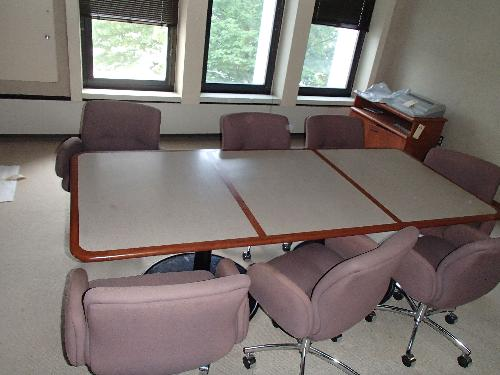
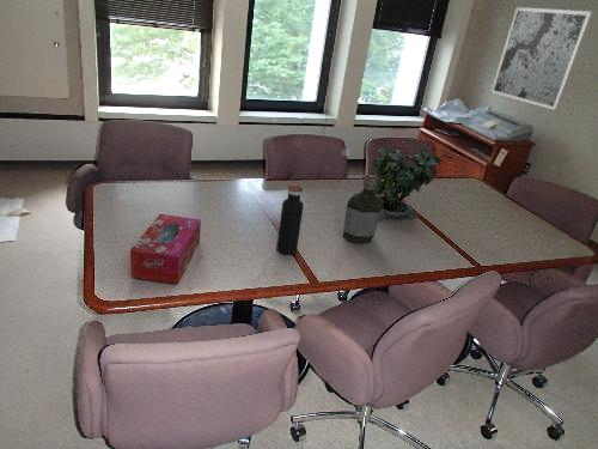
+ water bottle [275,184,305,256]
+ tissue box [129,213,202,285]
+ wall art [490,6,596,111]
+ potted plant [371,140,443,222]
+ bottle [342,174,384,244]
